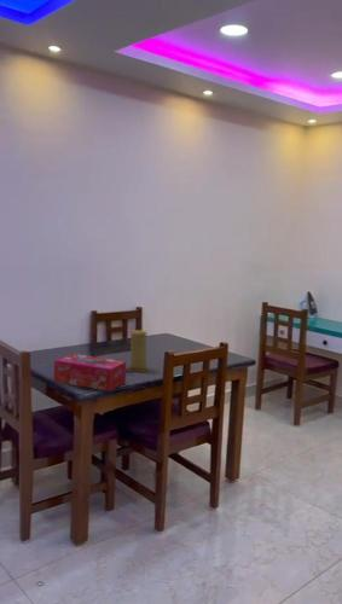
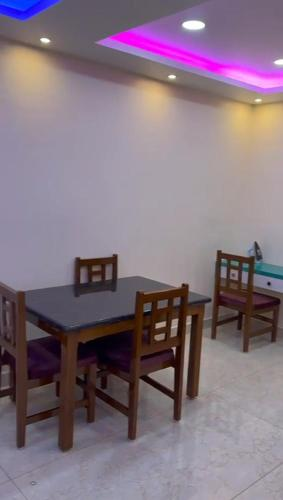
- candle [127,329,151,373]
- tissue box [53,353,127,393]
